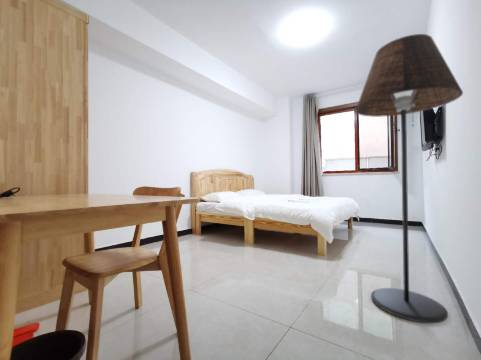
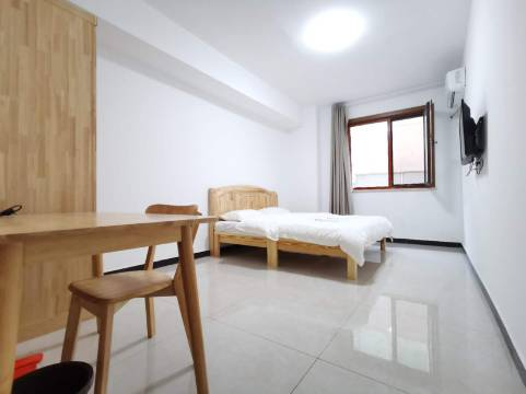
- floor lamp [354,33,464,324]
